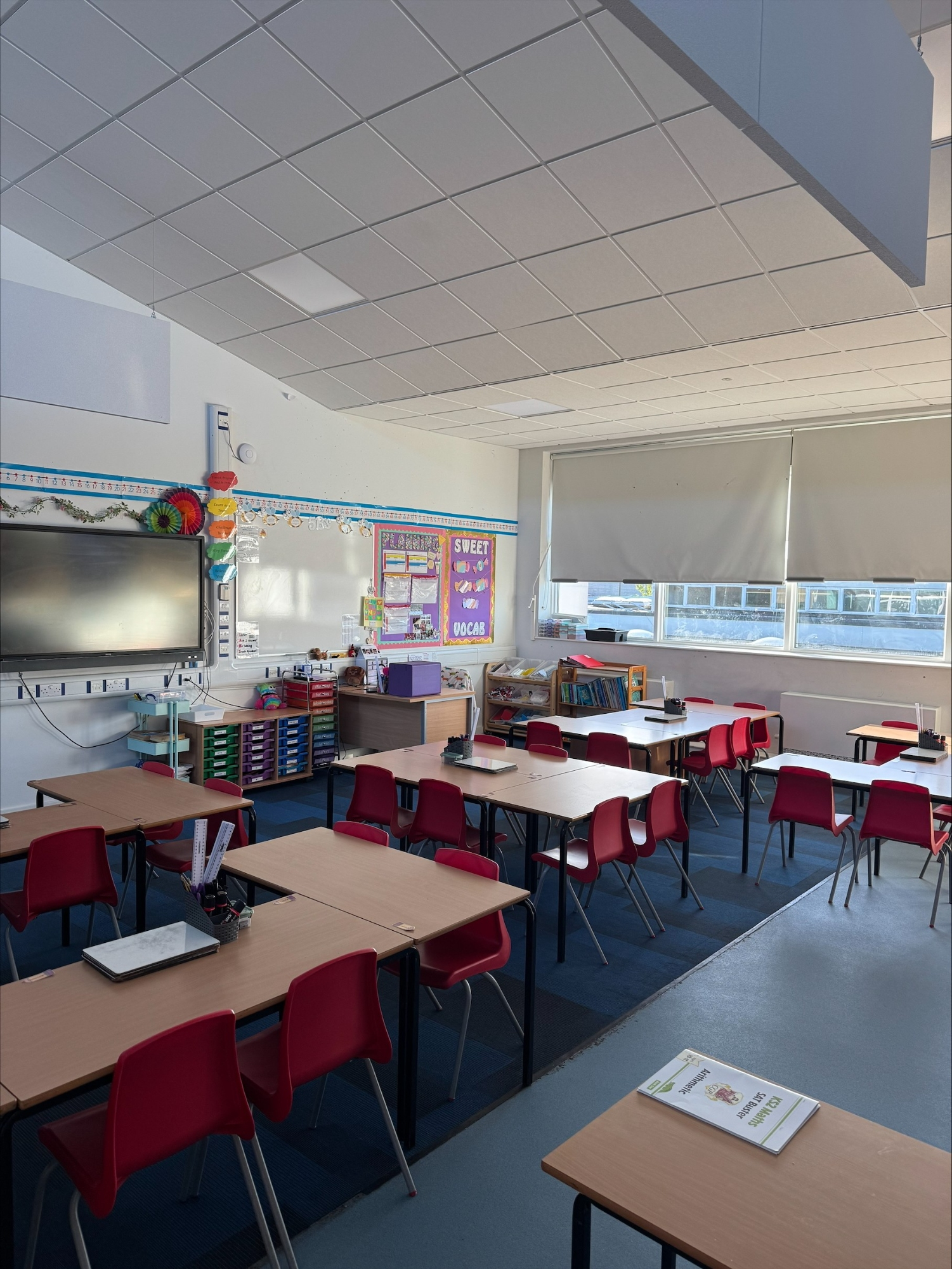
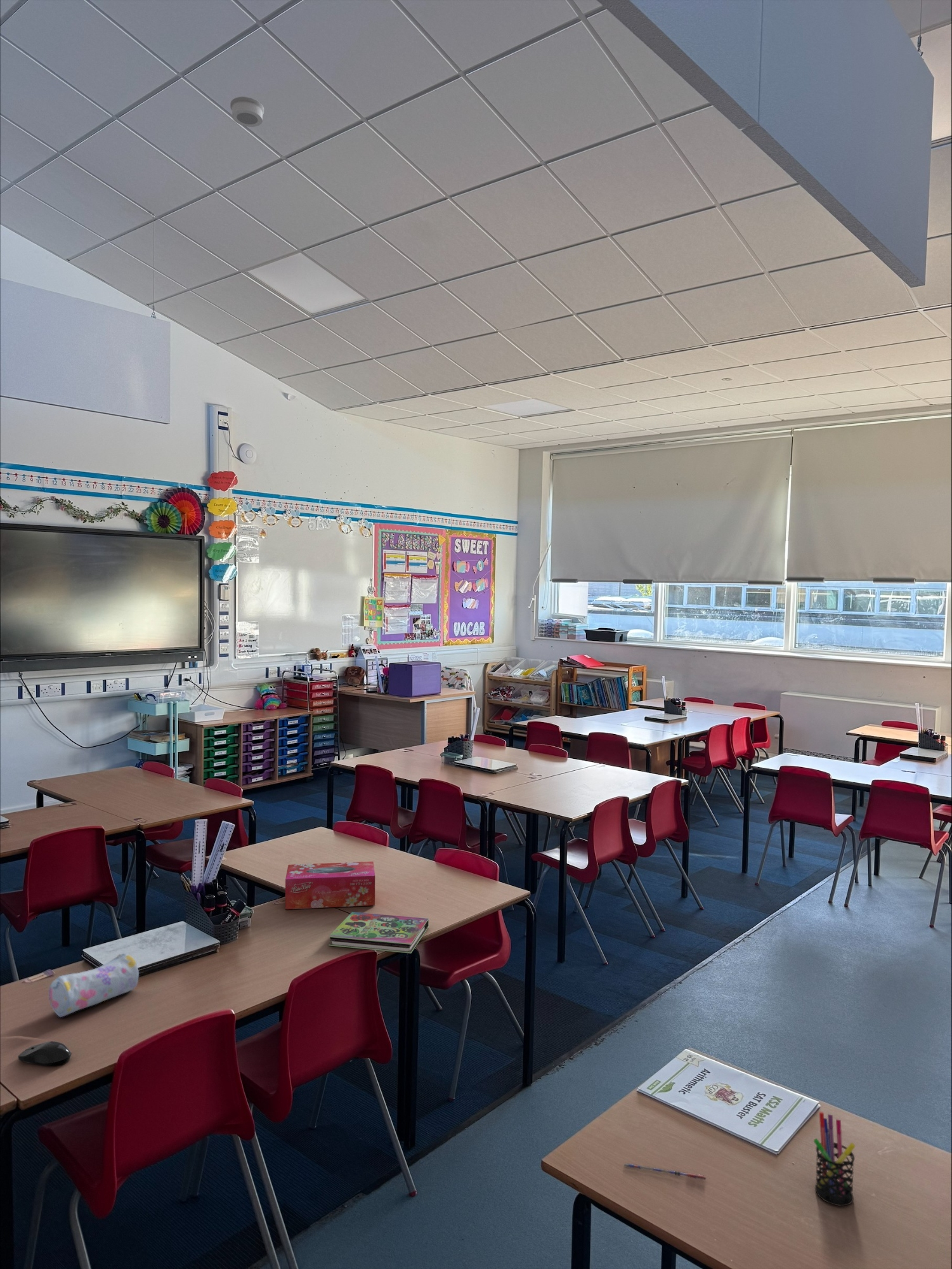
+ tissue box [285,861,375,910]
+ pencil case [48,953,140,1018]
+ pen holder [813,1111,856,1207]
+ book [329,911,429,954]
+ smoke detector [230,96,264,128]
+ computer mouse [18,1041,72,1067]
+ pen [623,1162,706,1181]
